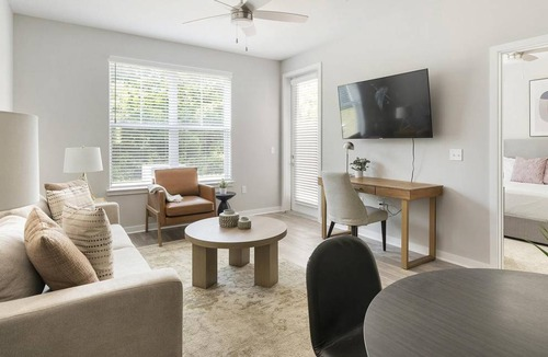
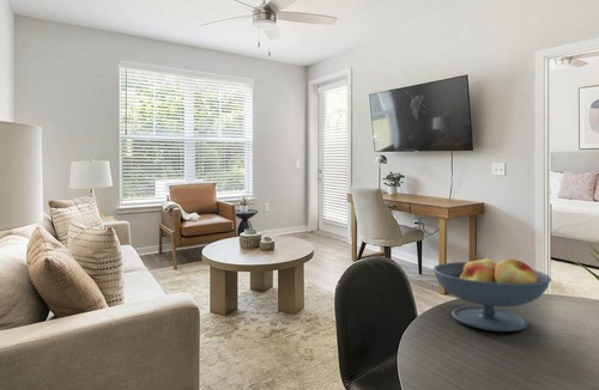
+ fruit bowl [431,255,552,333]
